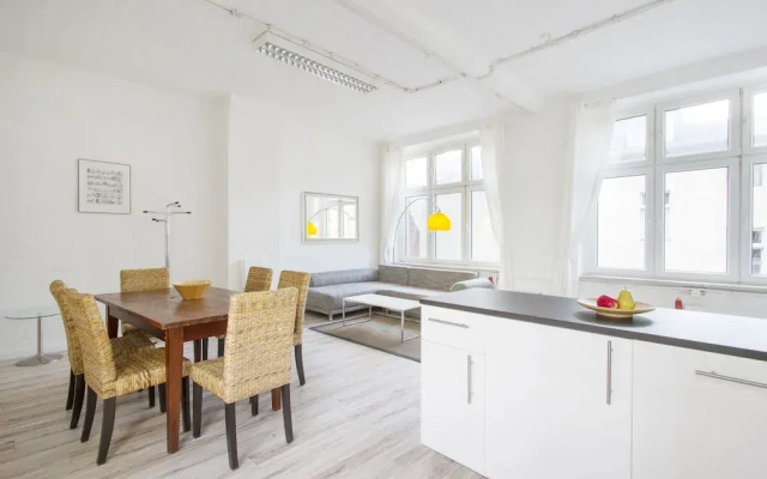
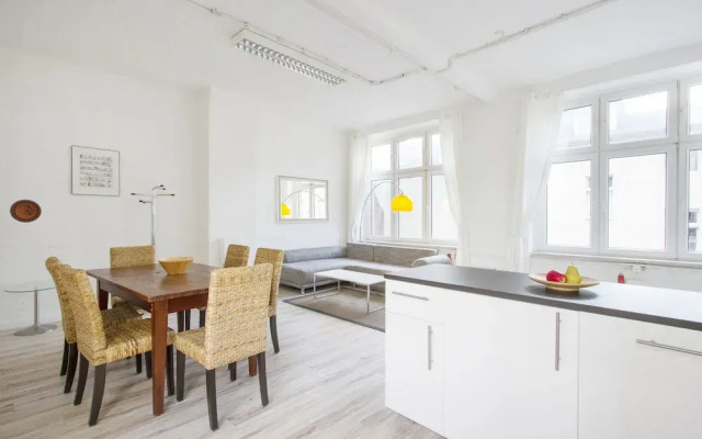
+ decorative plate [9,199,43,224]
